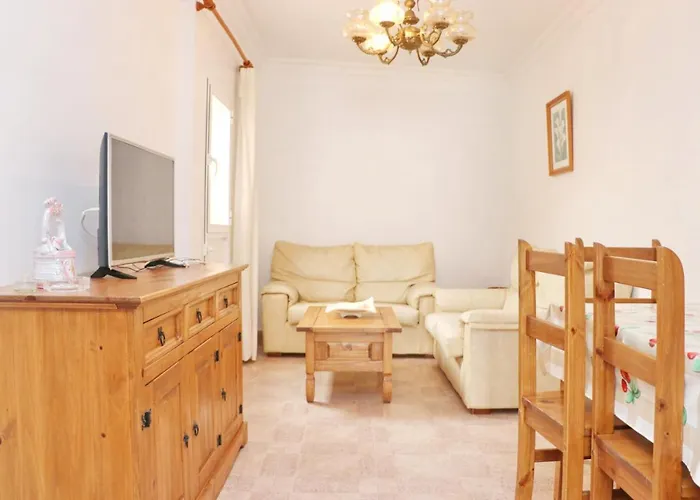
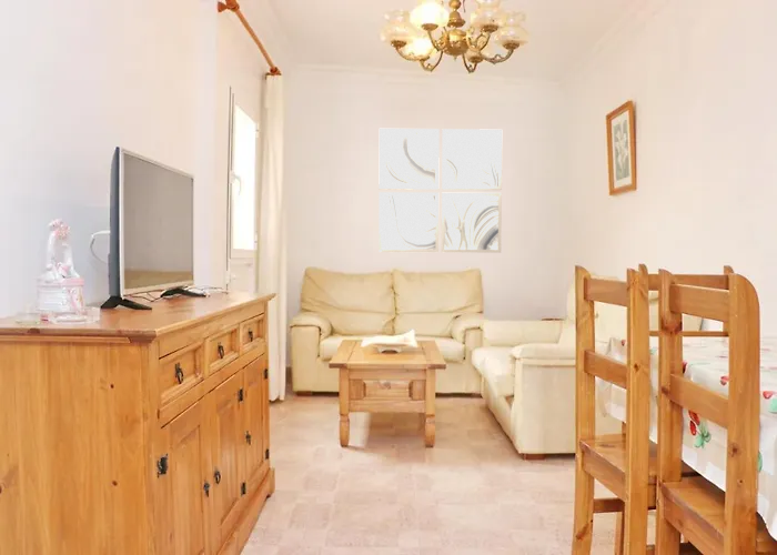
+ wall art [377,128,503,254]
